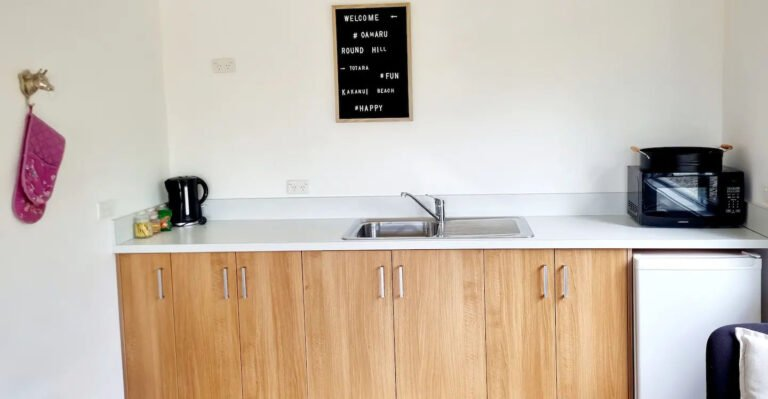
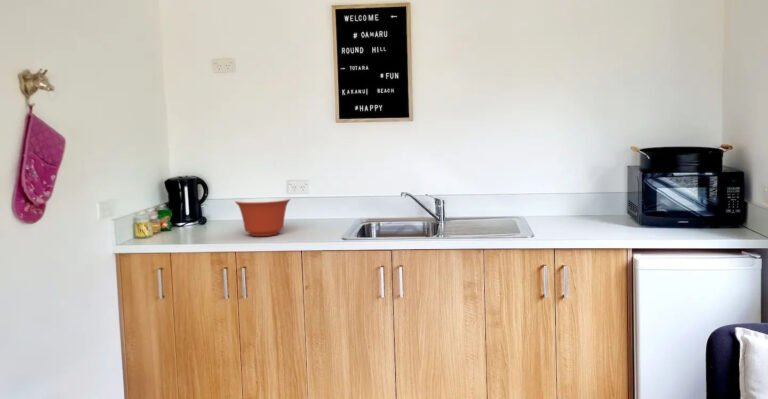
+ mixing bowl [234,197,292,237]
